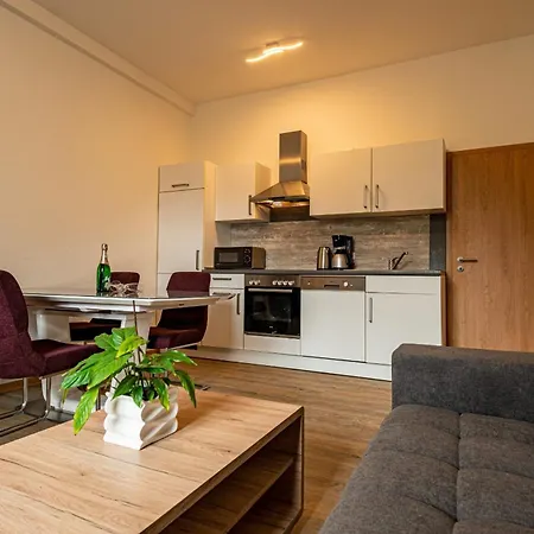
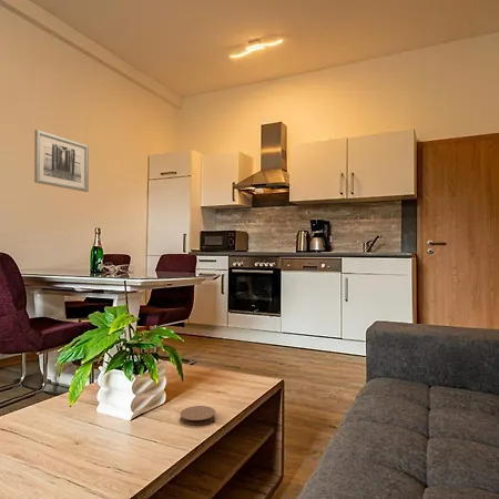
+ wall art [33,129,90,193]
+ coaster [179,405,216,426]
